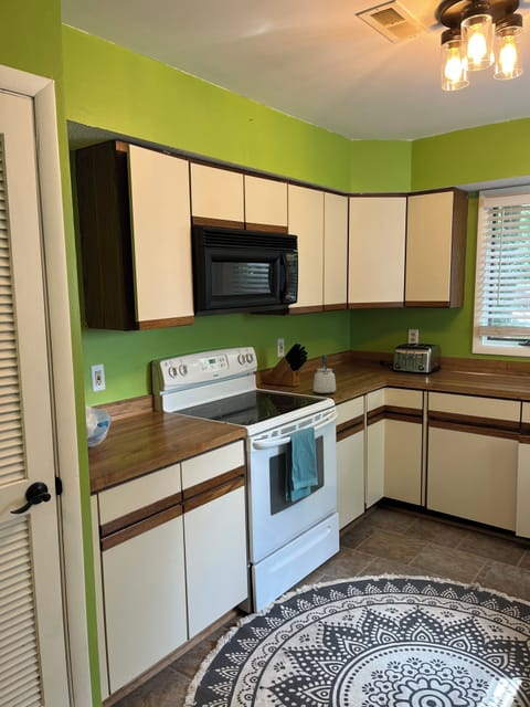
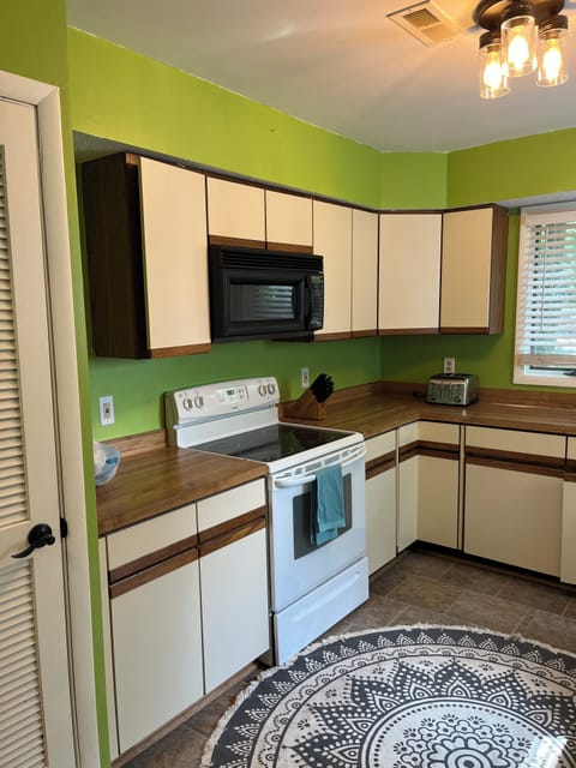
- kettle [312,354,337,395]
